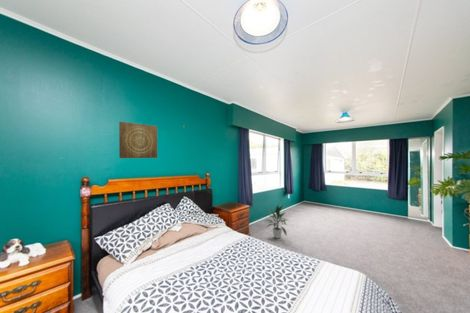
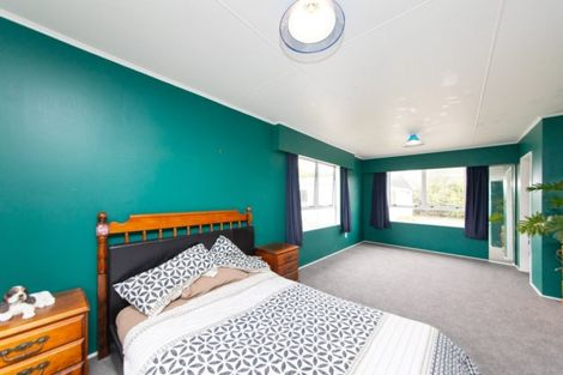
- indoor plant [264,204,288,240]
- wall art [118,121,158,159]
